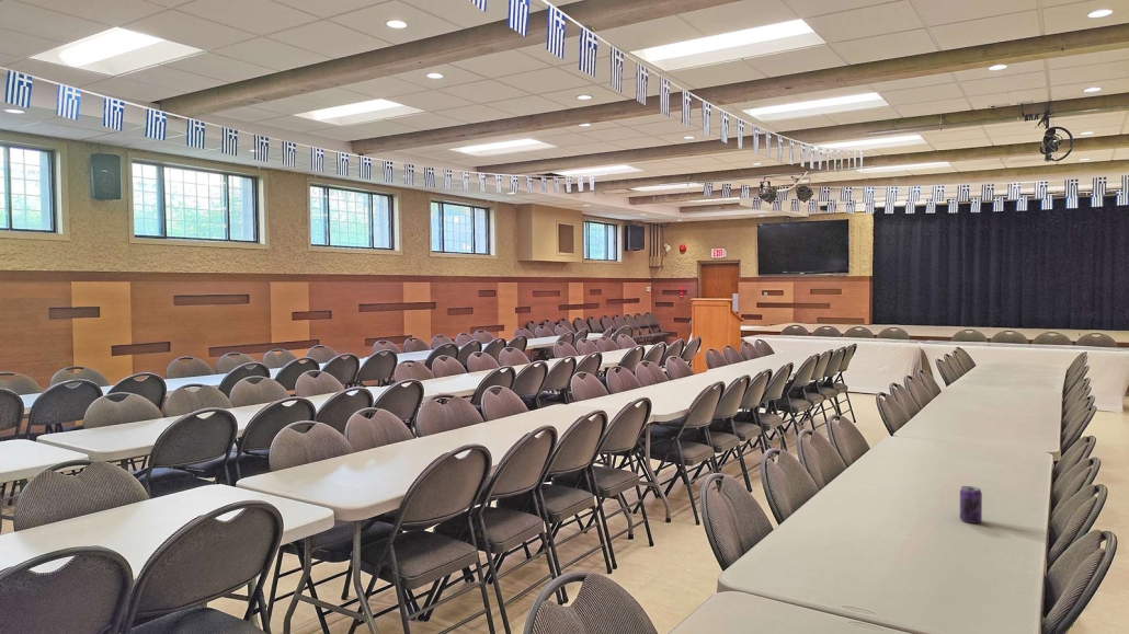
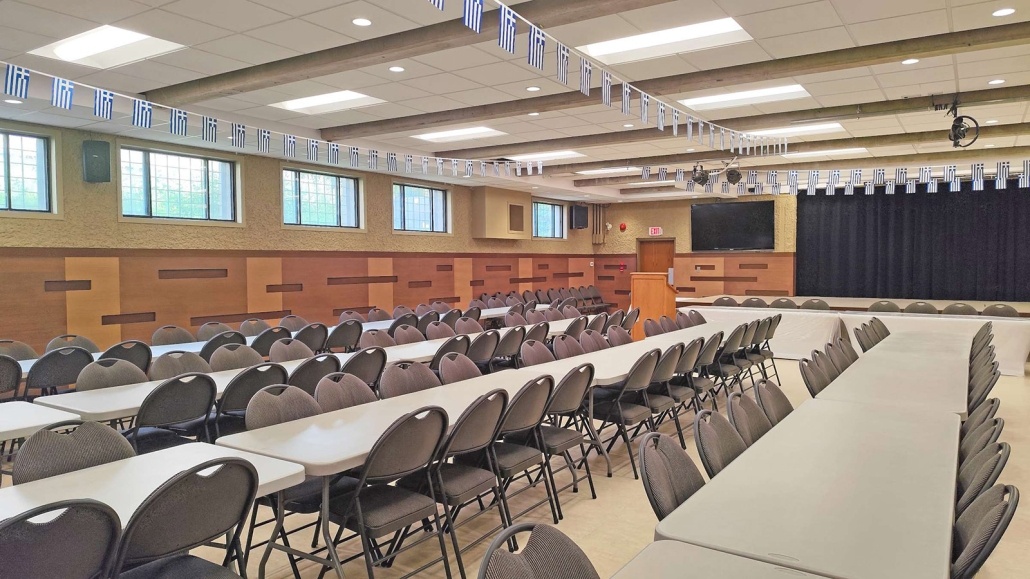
- beverage can [959,485,983,525]
